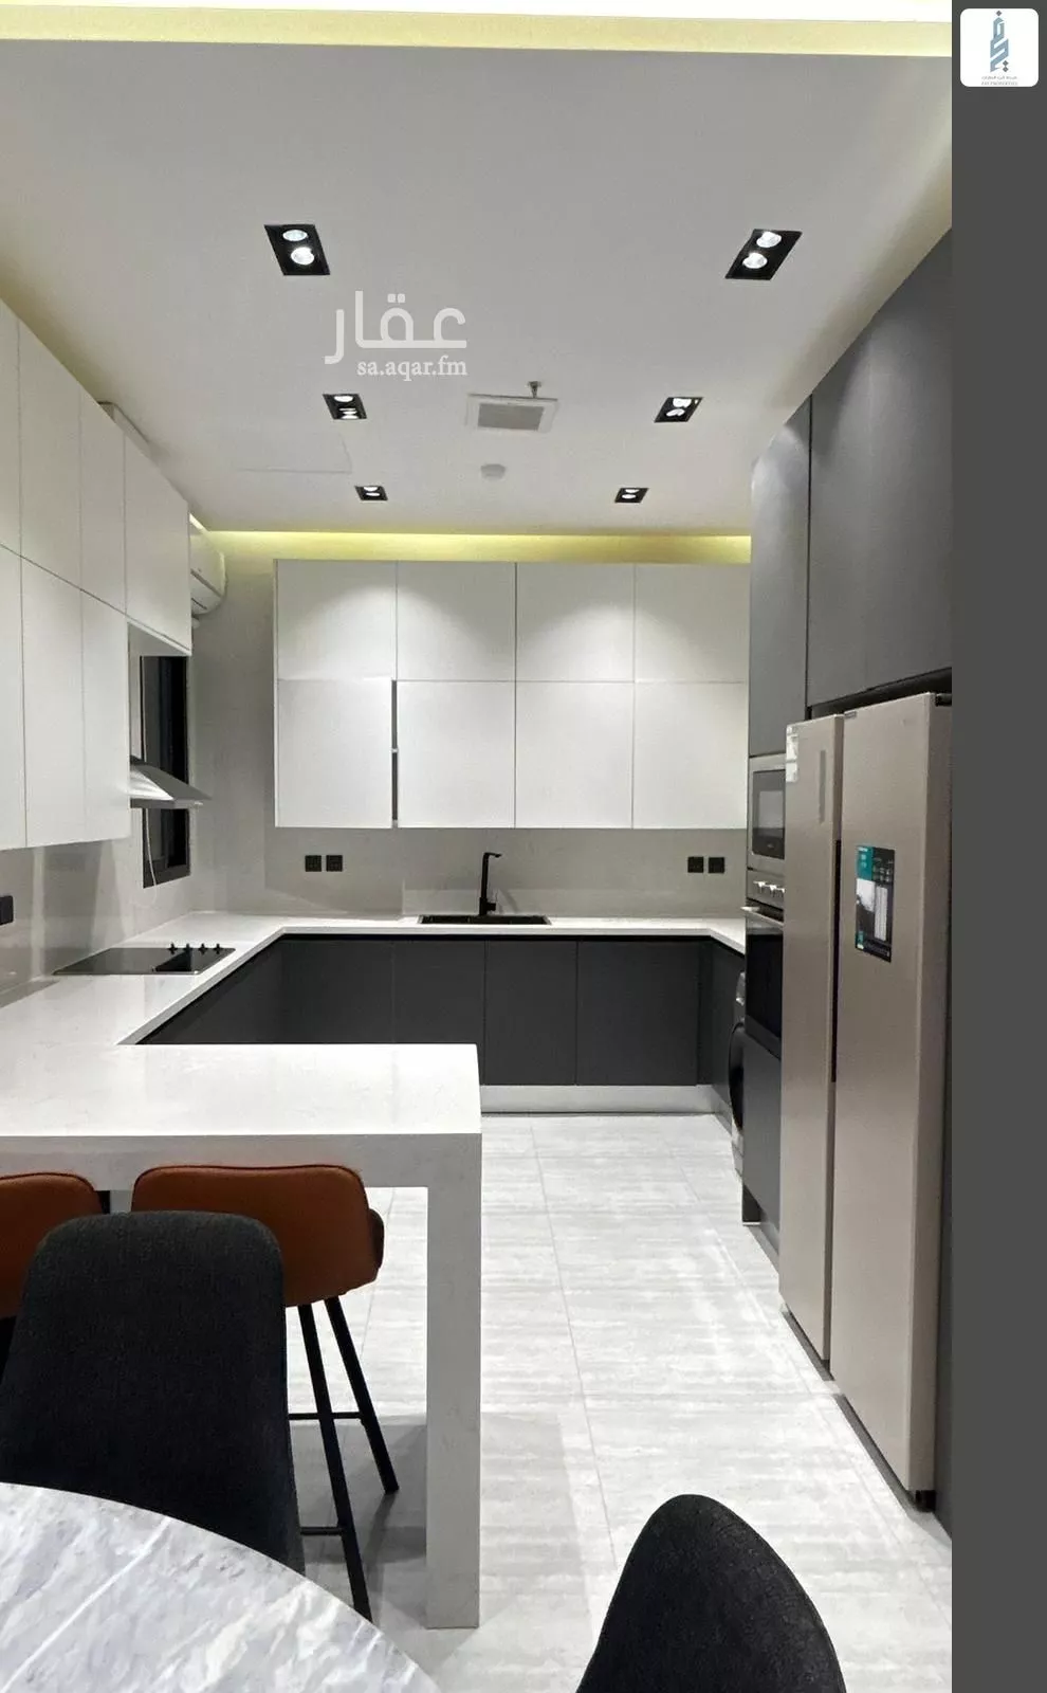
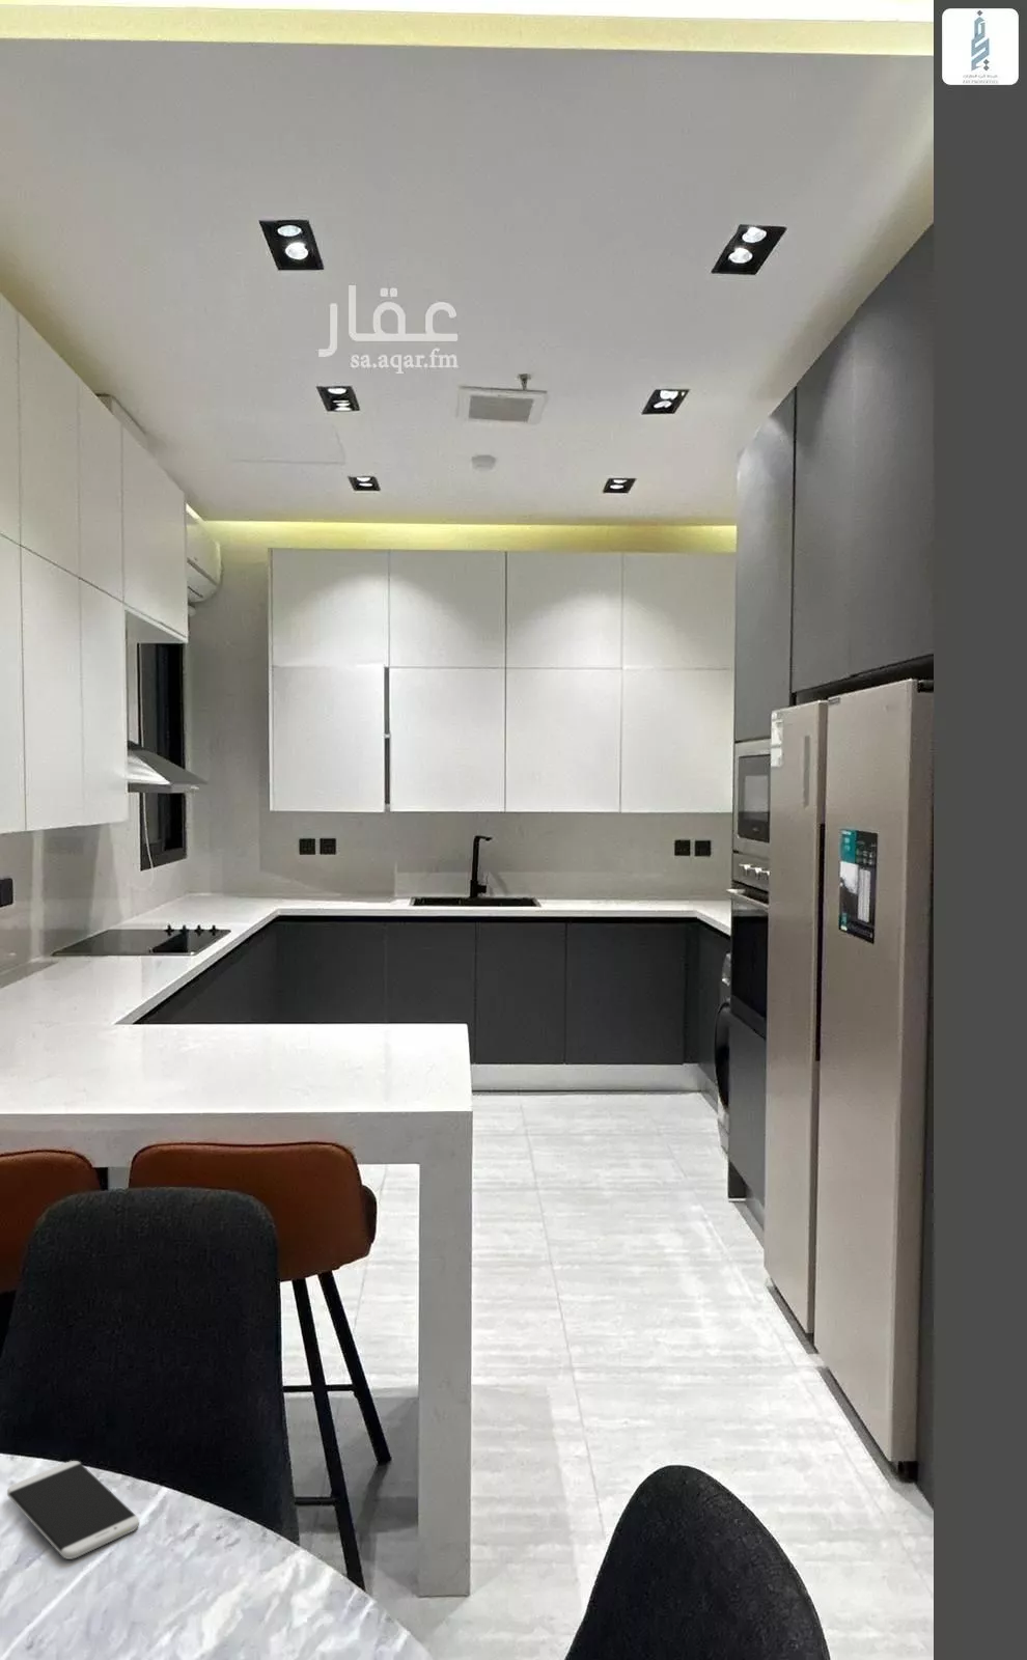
+ smartphone [6,1460,140,1560]
